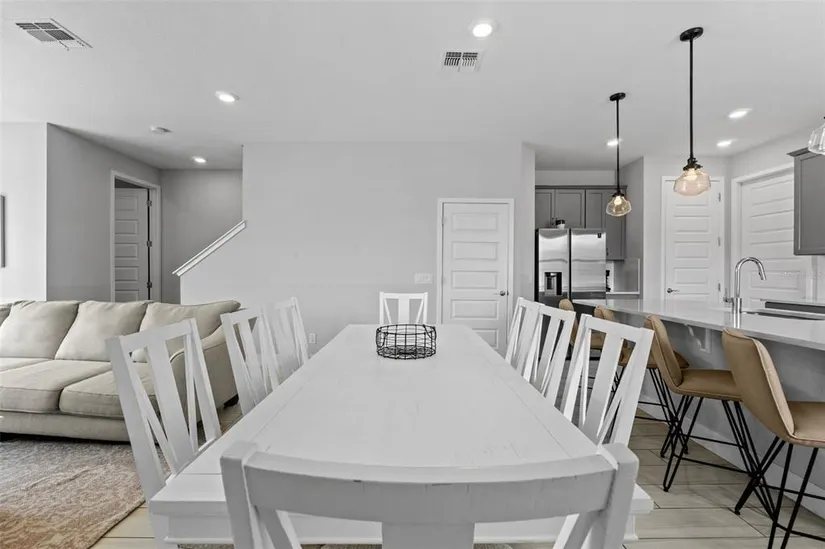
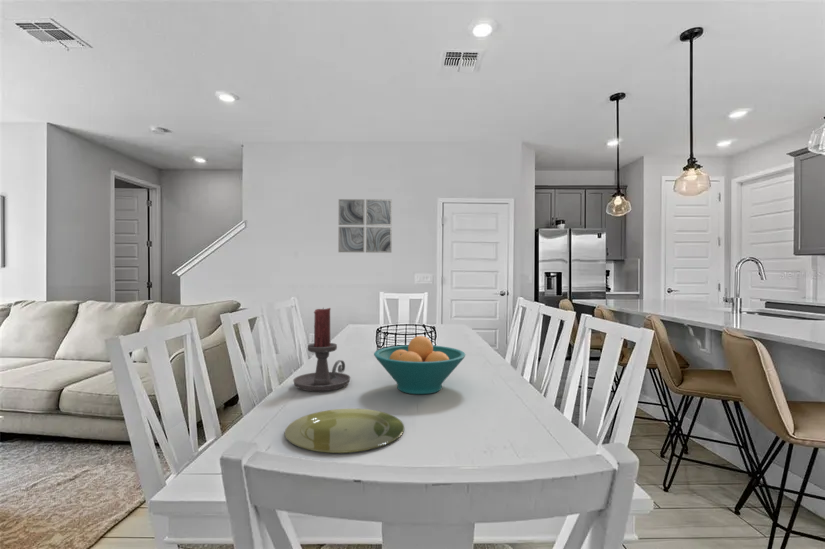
+ fruit bowl [373,335,466,395]
+ plate [284,408,405,454]
+ candle holder [292,306,351,392]
+ wall art [337,198,393,254]
